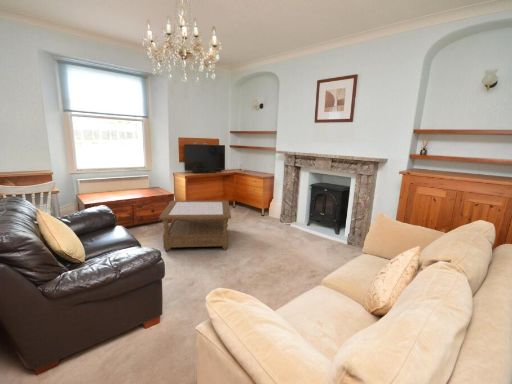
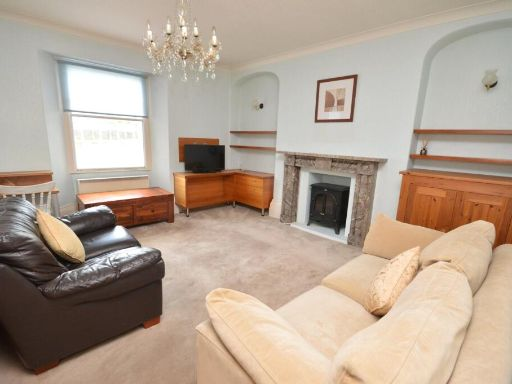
- coffee table [158,200,232,252]
